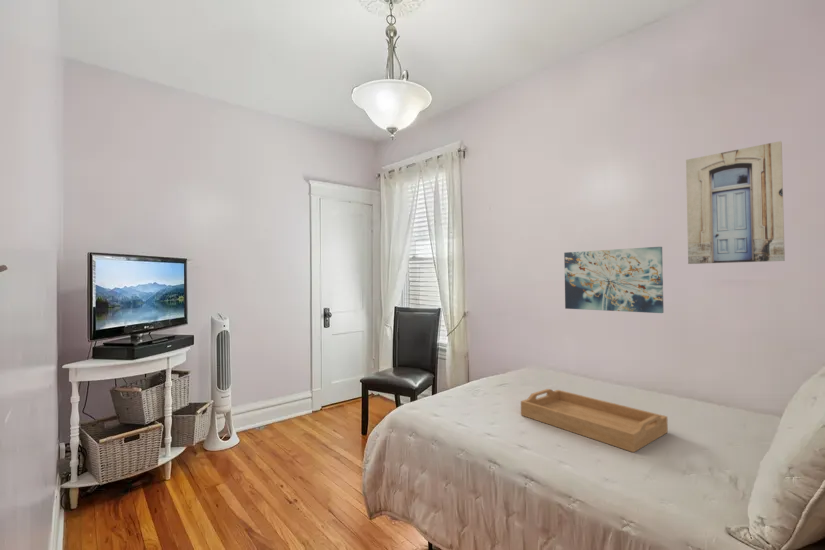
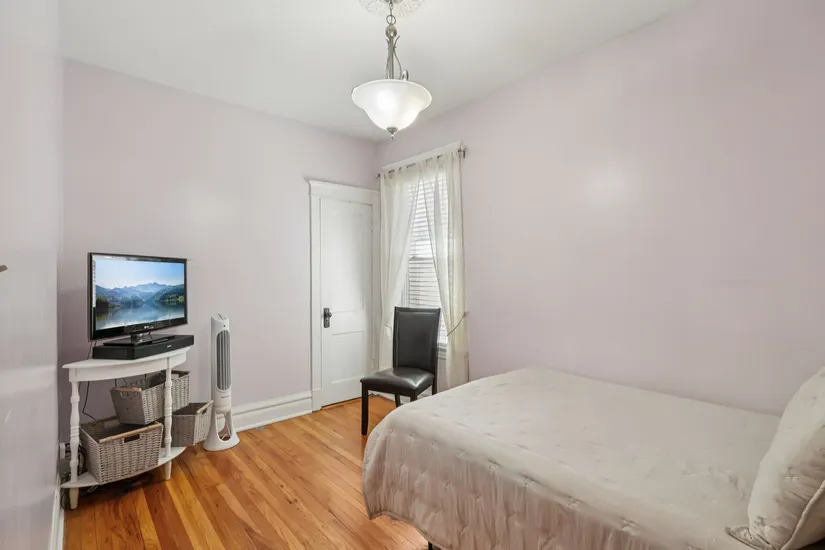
- wall art [563,246,665,314]
- wall art [685,140,786,265]
- serving tray [520,388,669,453]
